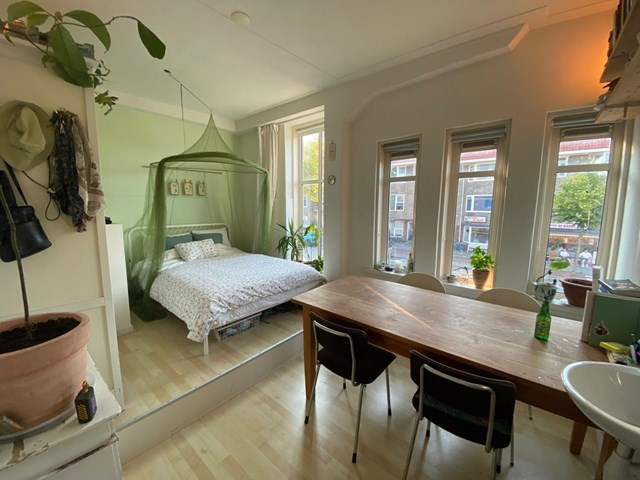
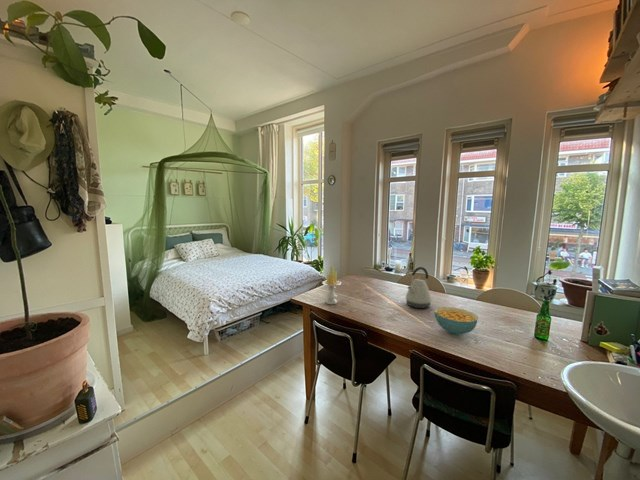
+ cereal bowl [434,306,479,336]
+ kettle [405,266,433,309]
+ candle [321,265,342,305]
